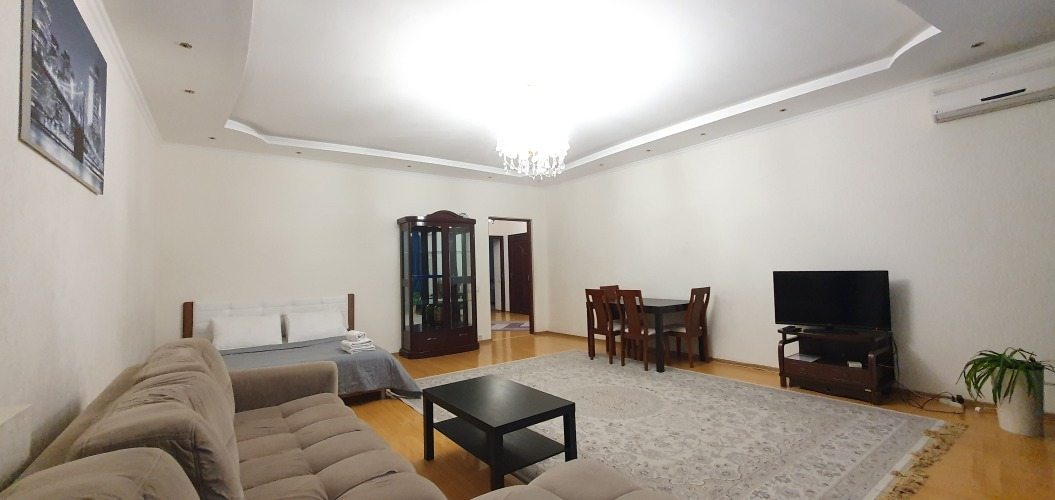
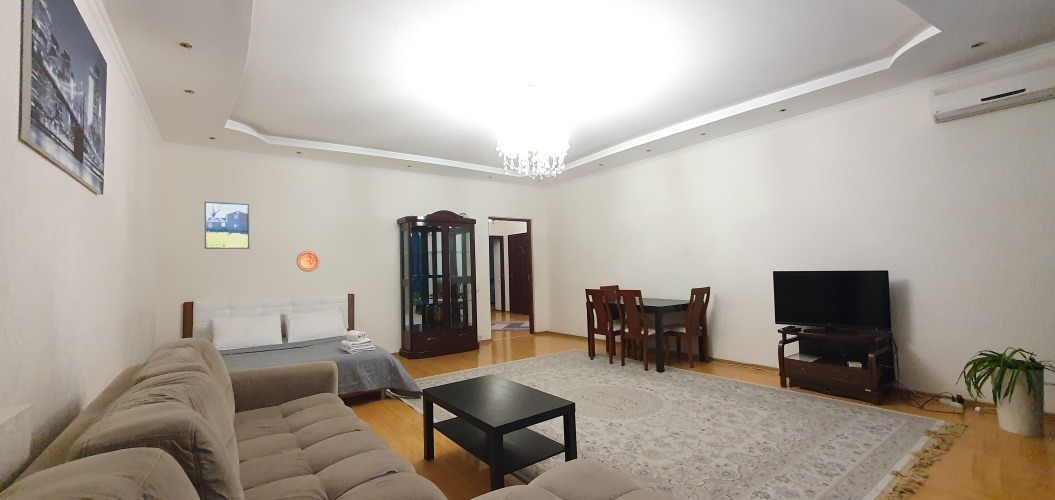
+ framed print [204,201,251,250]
+ decorative plate [296,250,321,272]
